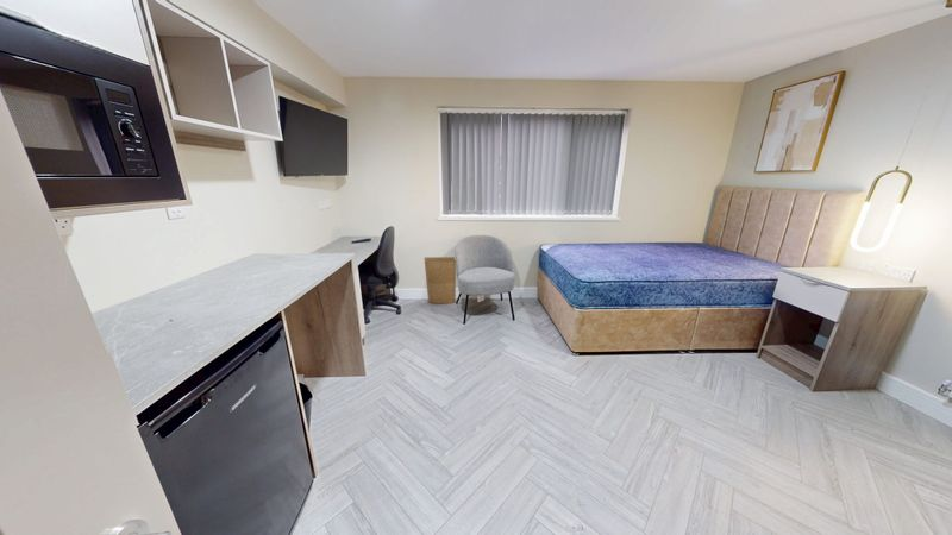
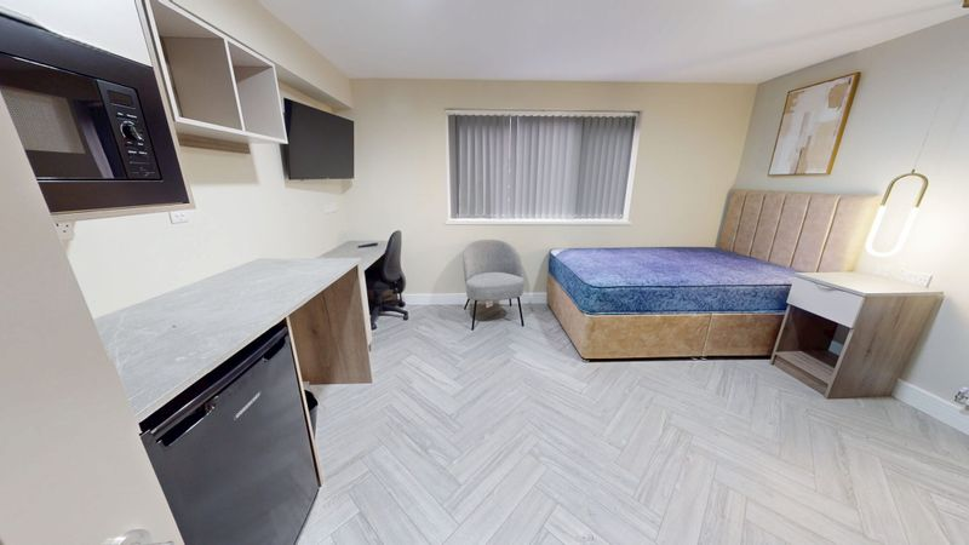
- cardboard box [424,256,457,304]
